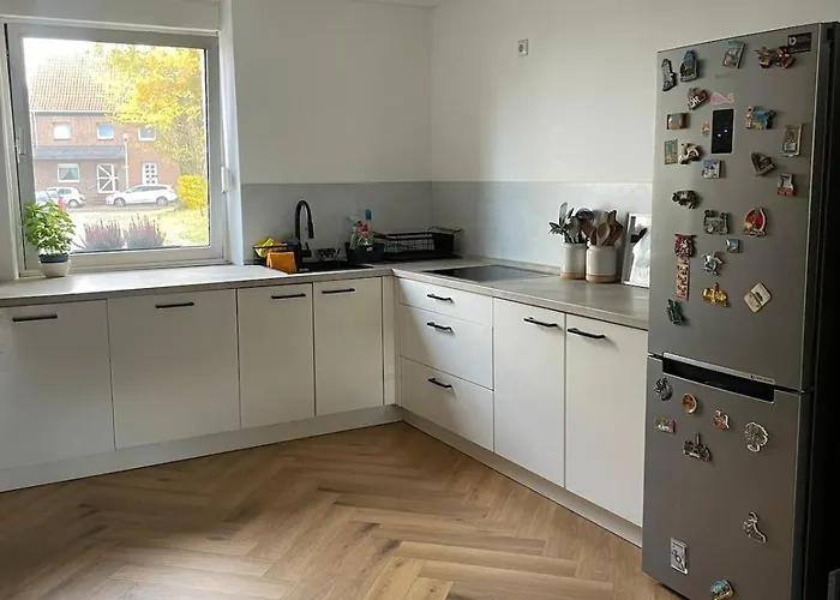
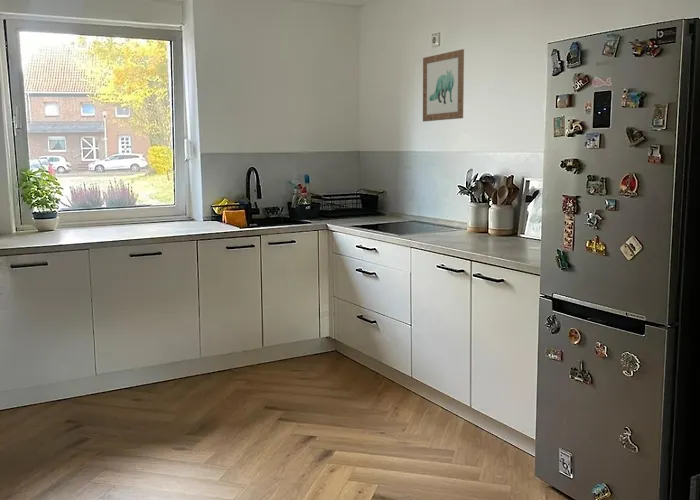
+ wall art [422,48,465,122]
